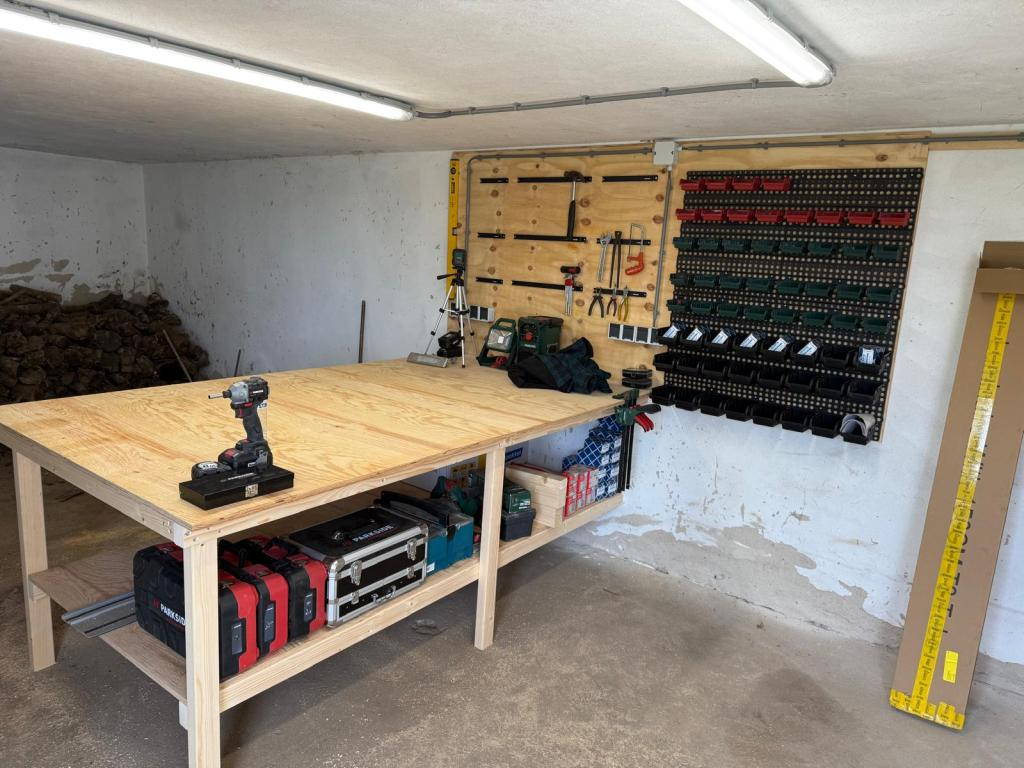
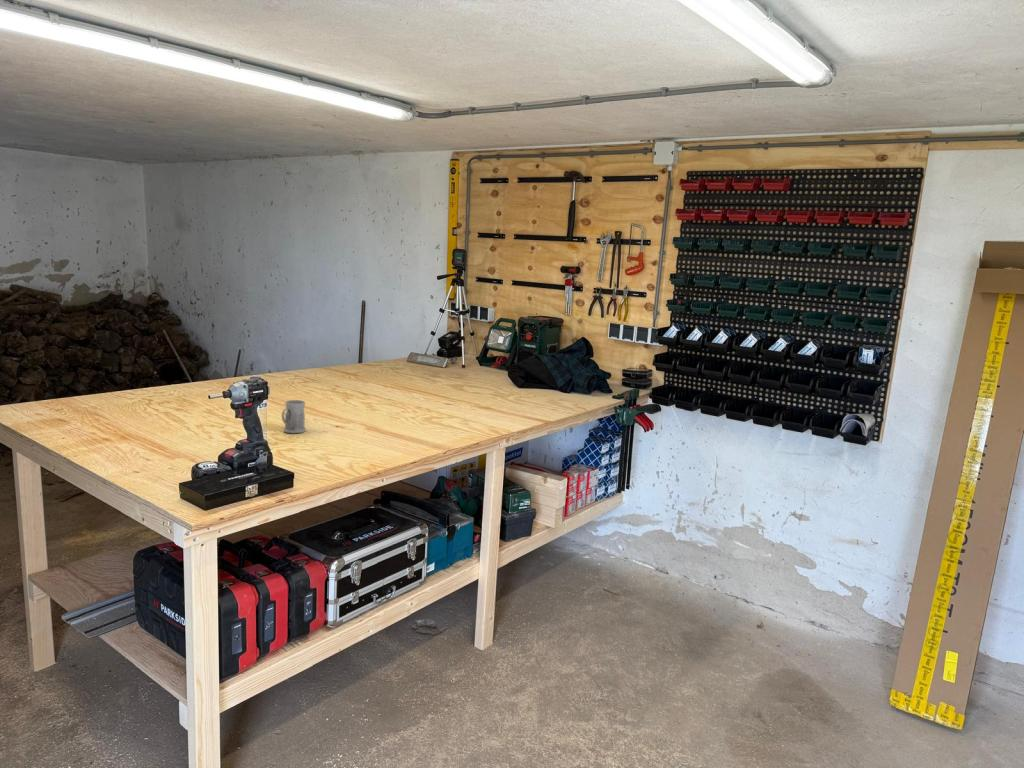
+ mug [281,399,307,434]
